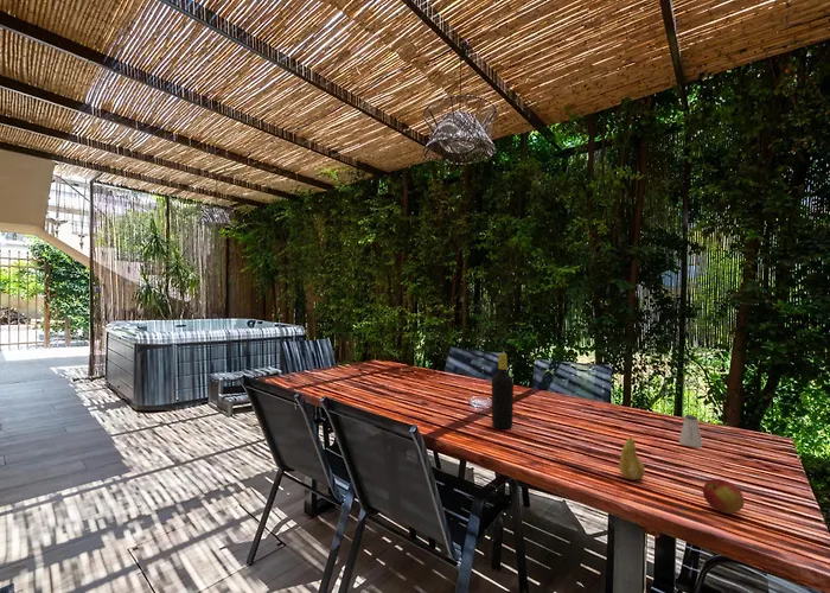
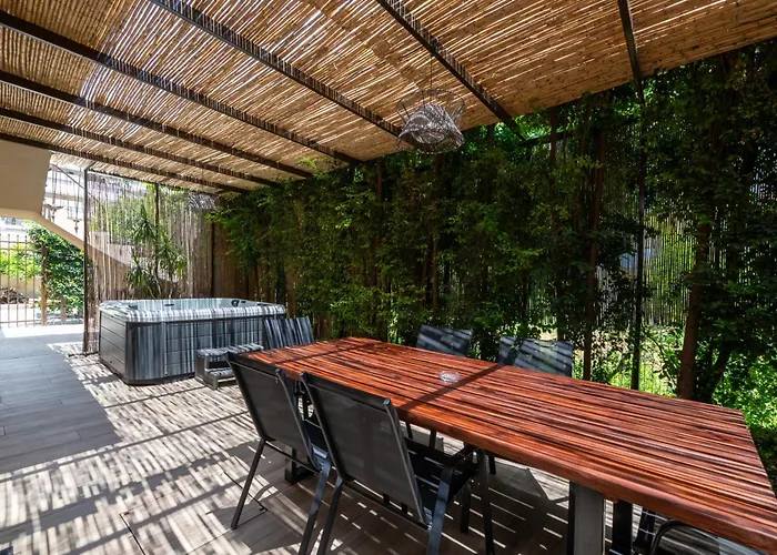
- saltshaker [678,414,704,448]
- bottle [491,352,515,431]
- apple [702,478,745,515]
- fruit [618,436,646,480]
